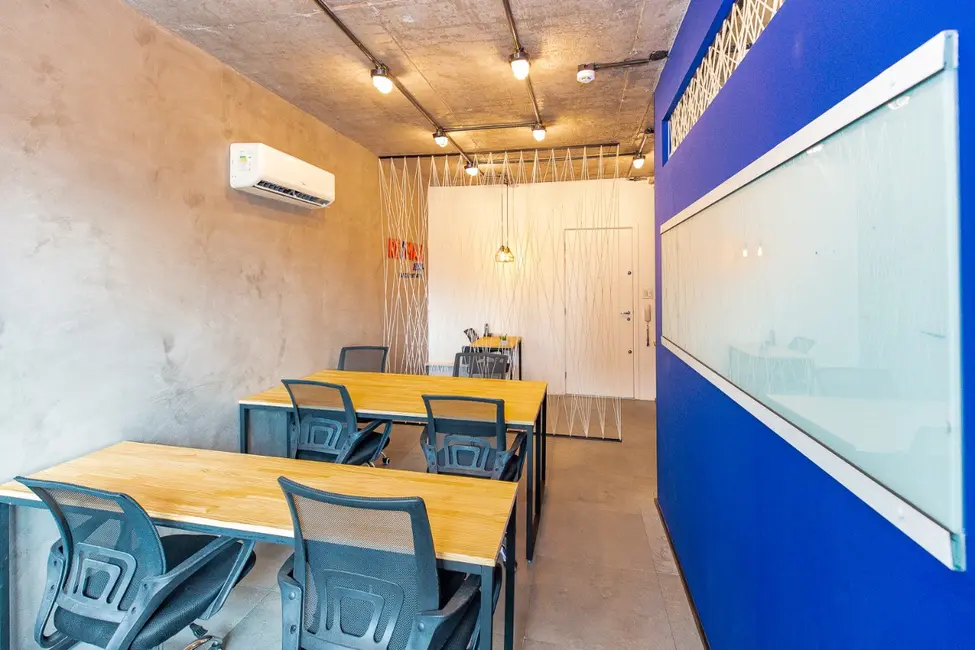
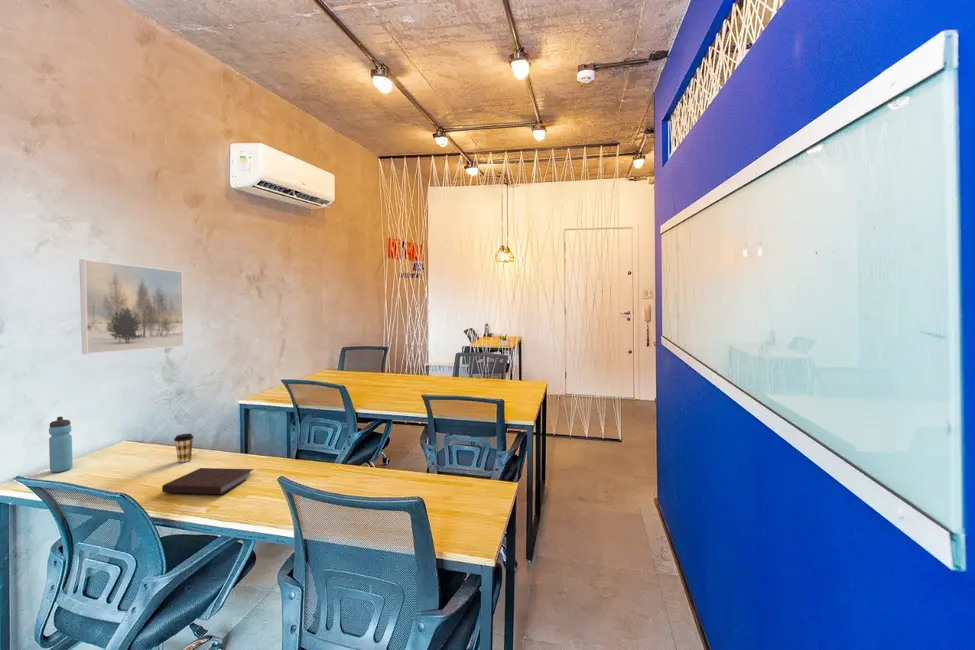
+ water bottle [48,416,74,473]
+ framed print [78,259,185,355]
+ notebook [161,467,255,495]
+ coffee cup [173,433,195,463]
